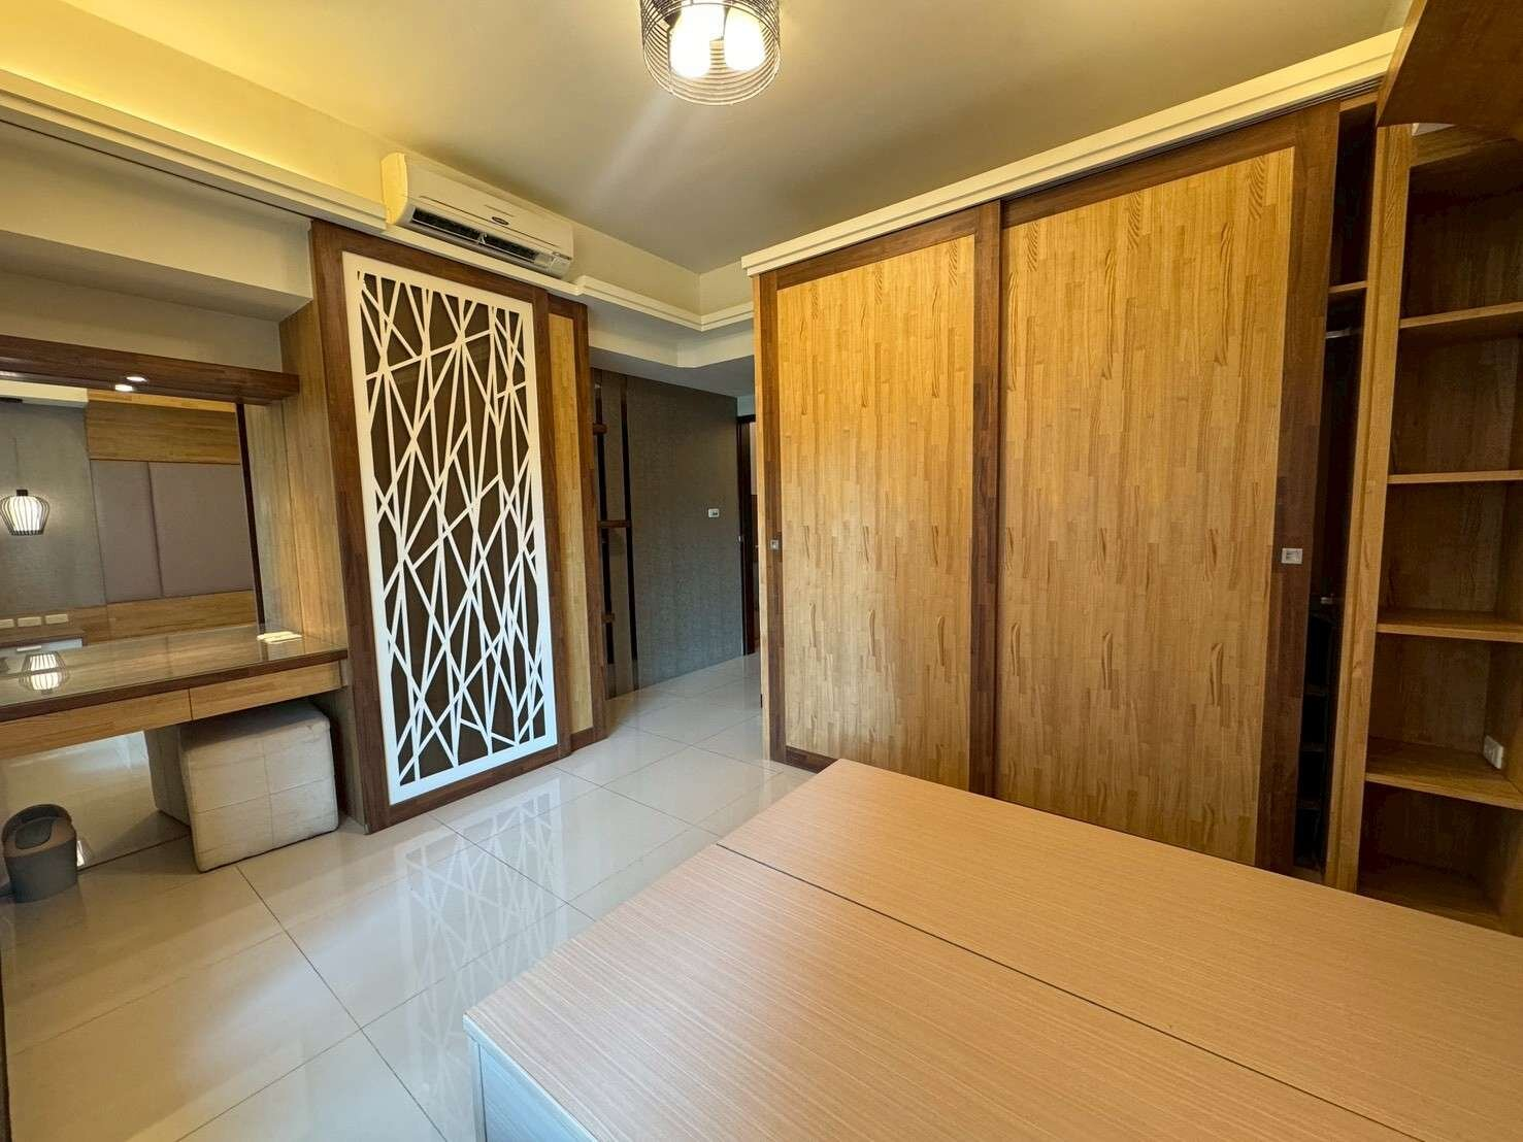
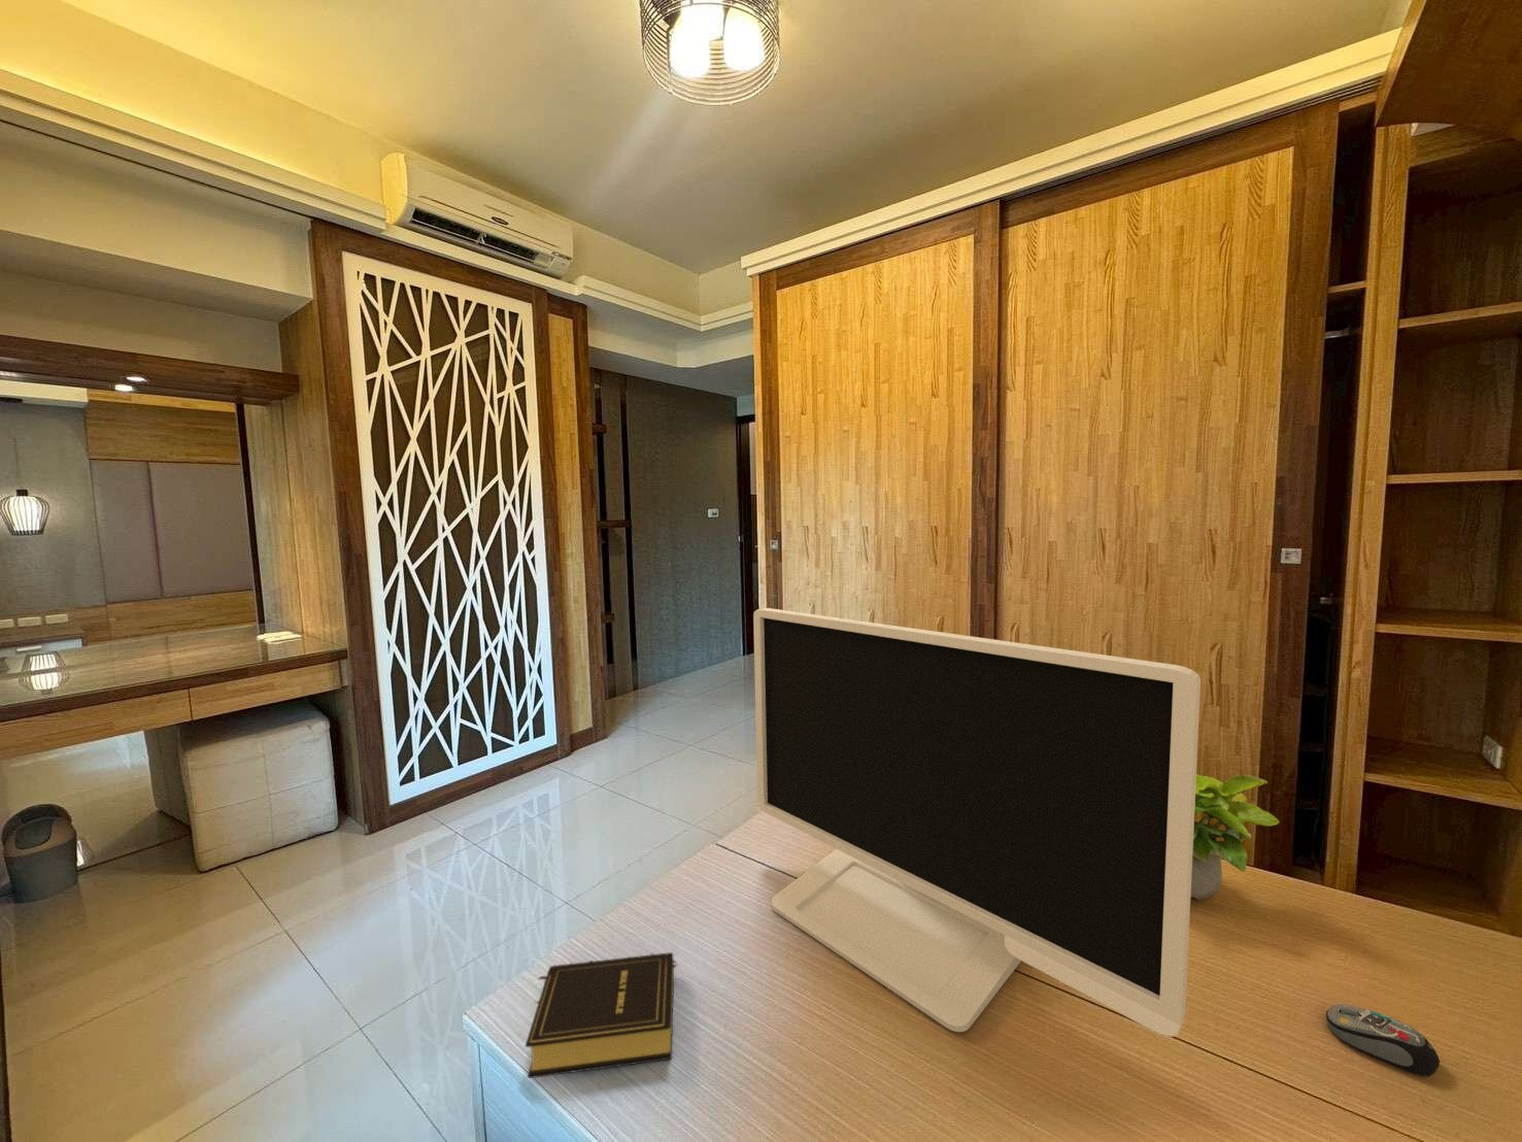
+ potted plant [1190,774,1281,902]
+ computer mouse [1325,1003,1440,1077]
+ book [524,951,678,1080]
+ monitor [752,607,1202,1038]
